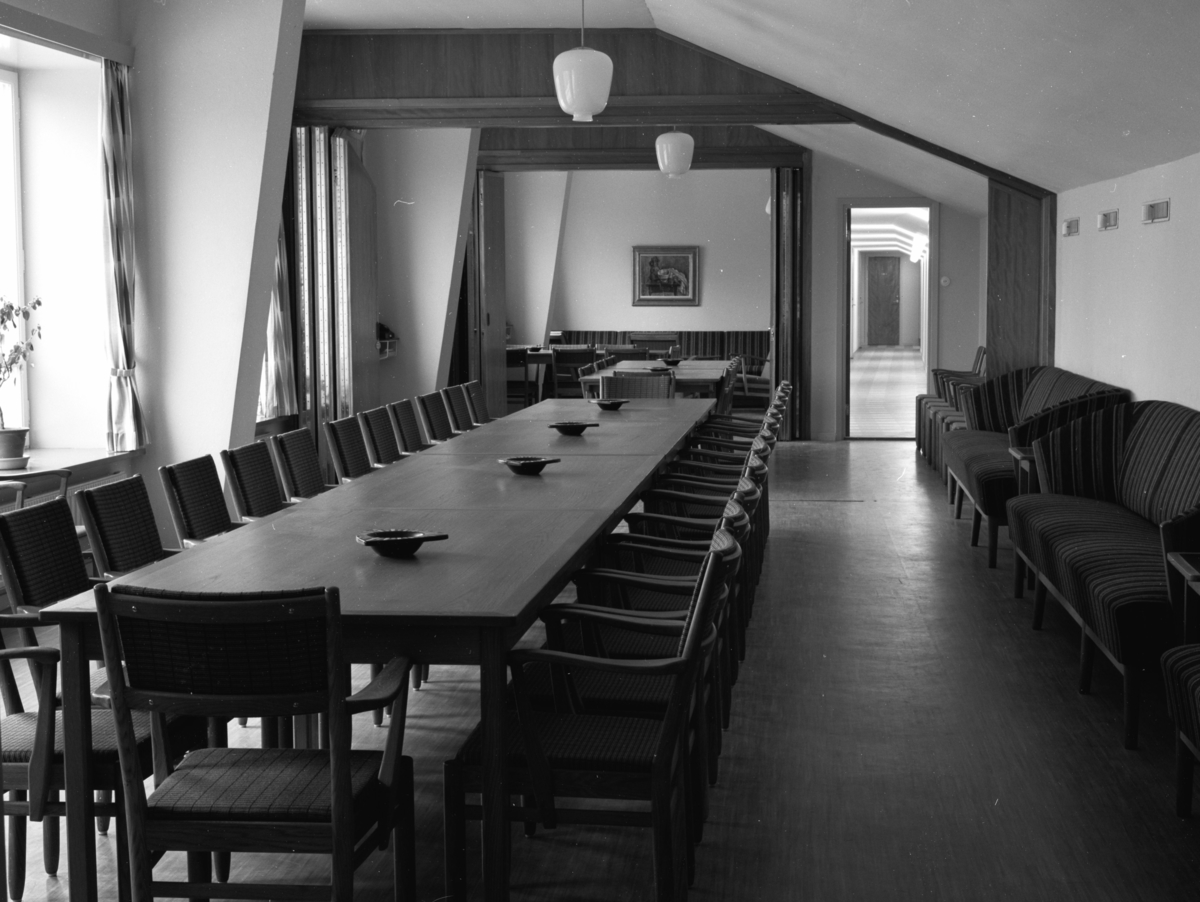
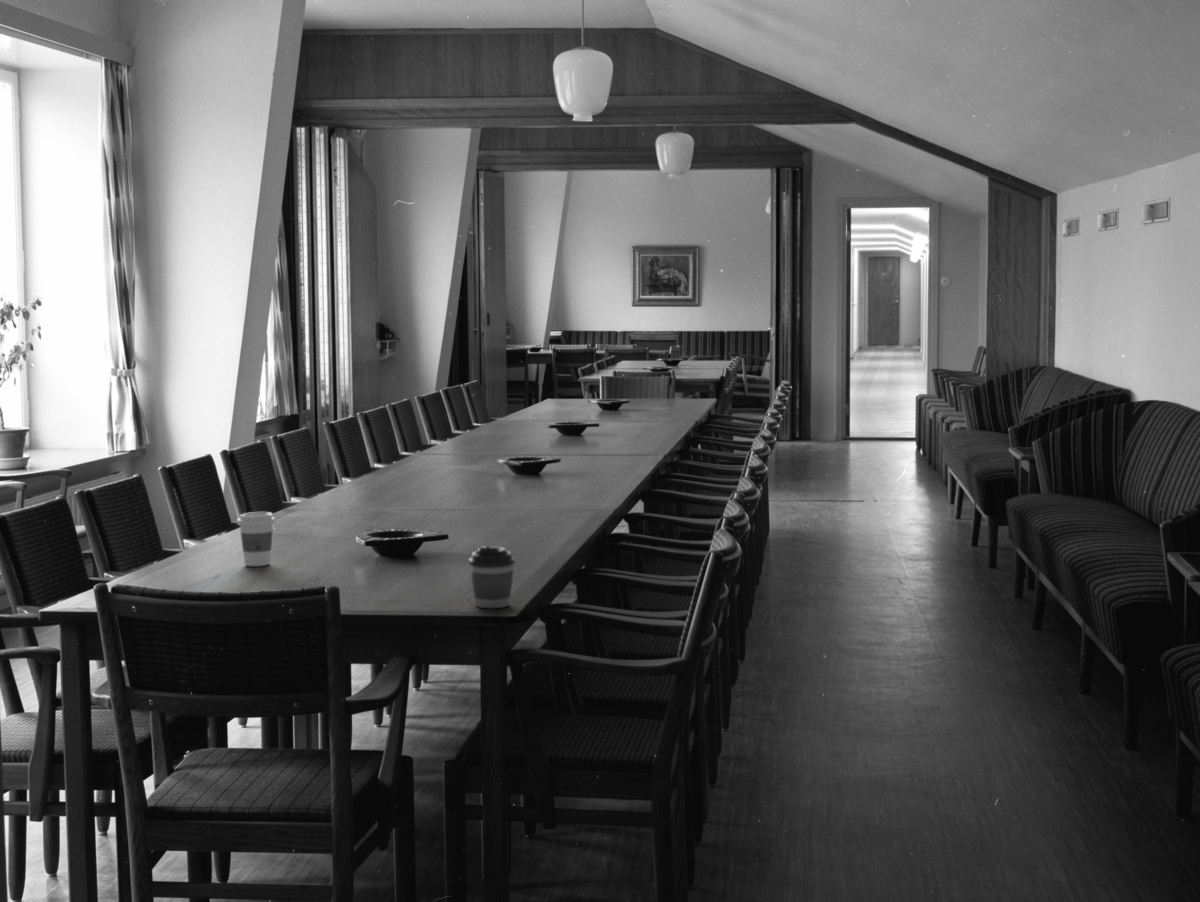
+ coffee cup [236,511,277,567]
+ coffee cup [468,545,516,609]
